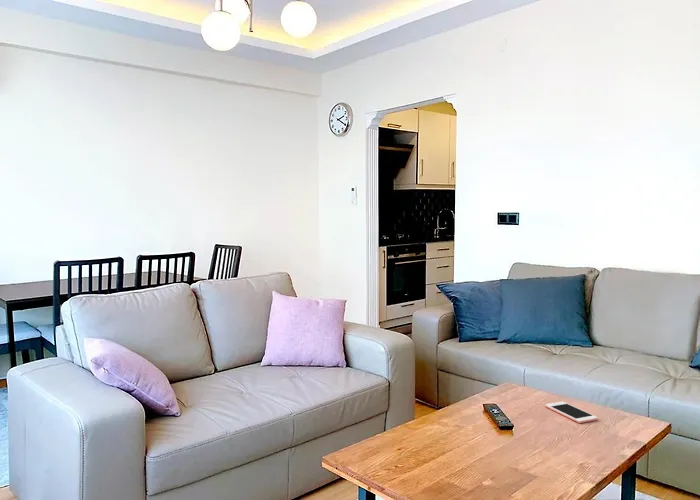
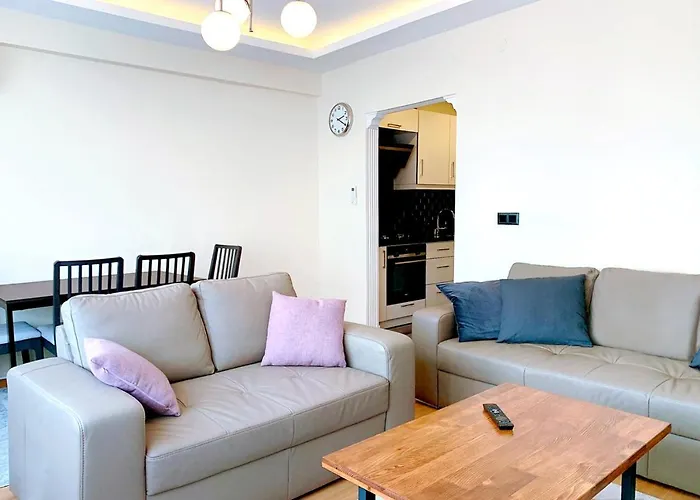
- cell phone [544,401,599,424]
